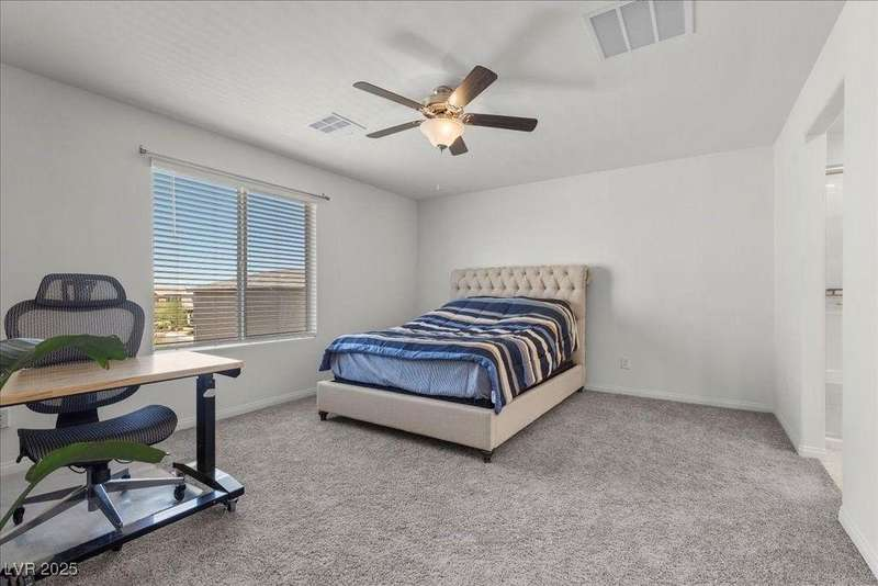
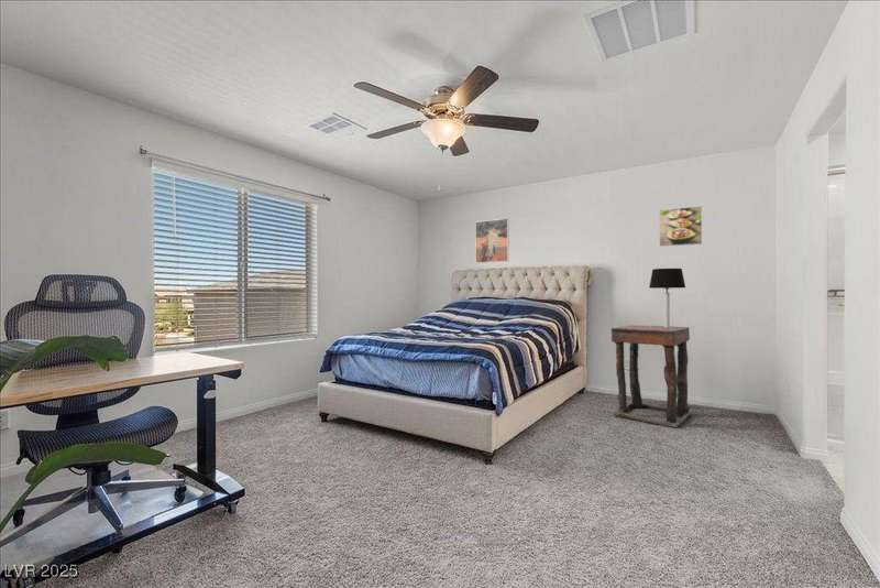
+ side table [610,325,693,428]
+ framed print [474,217,509,264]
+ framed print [658,205,703,248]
+ table lamp [648,268,686,328]
